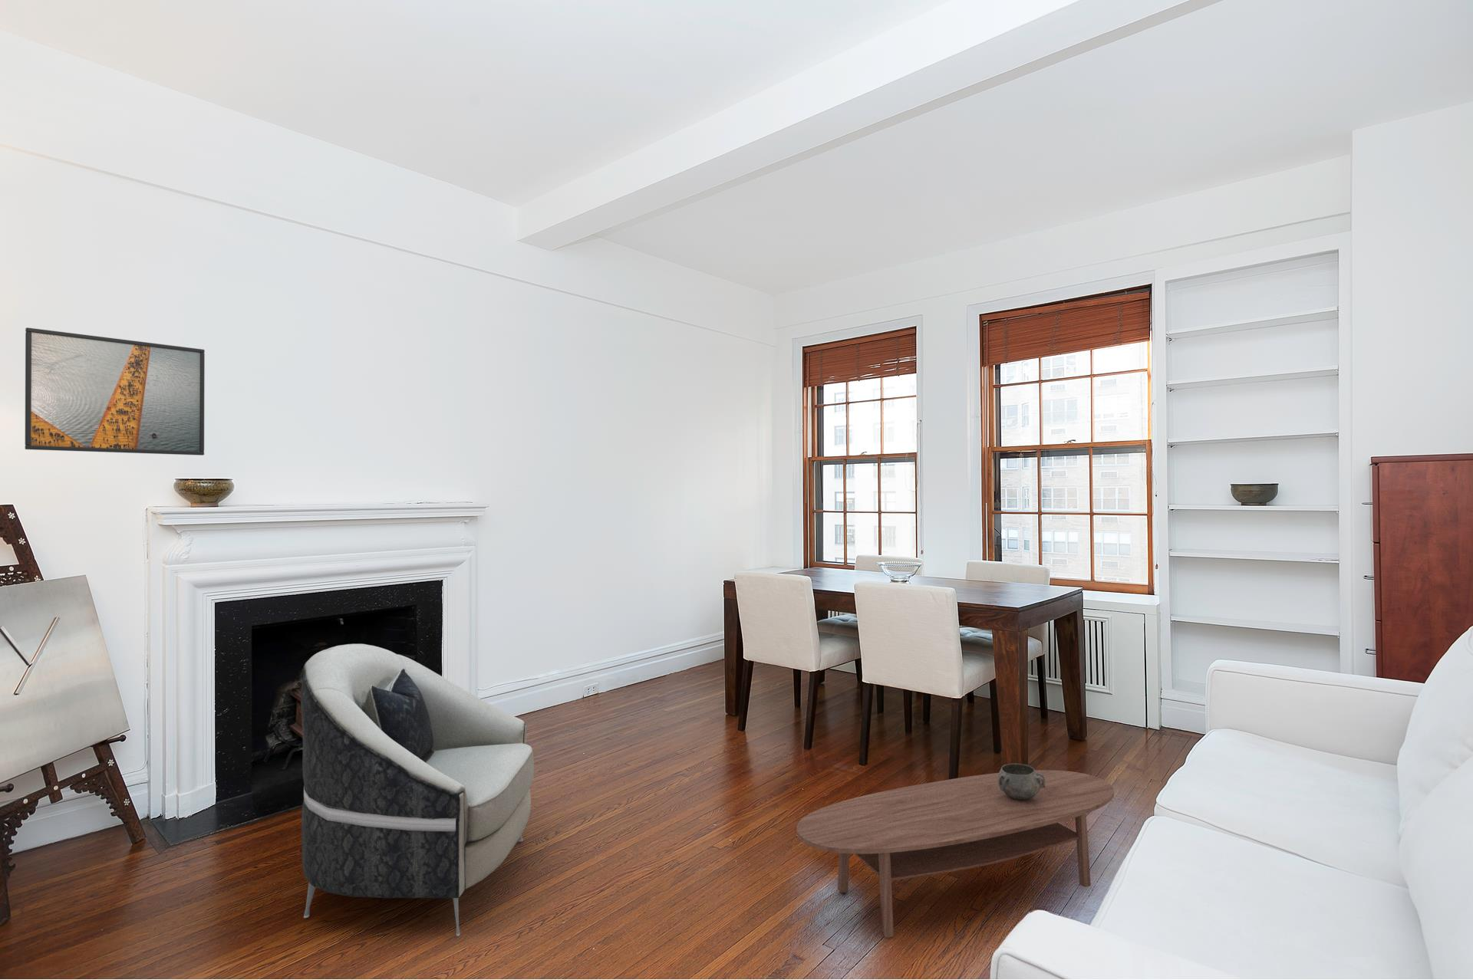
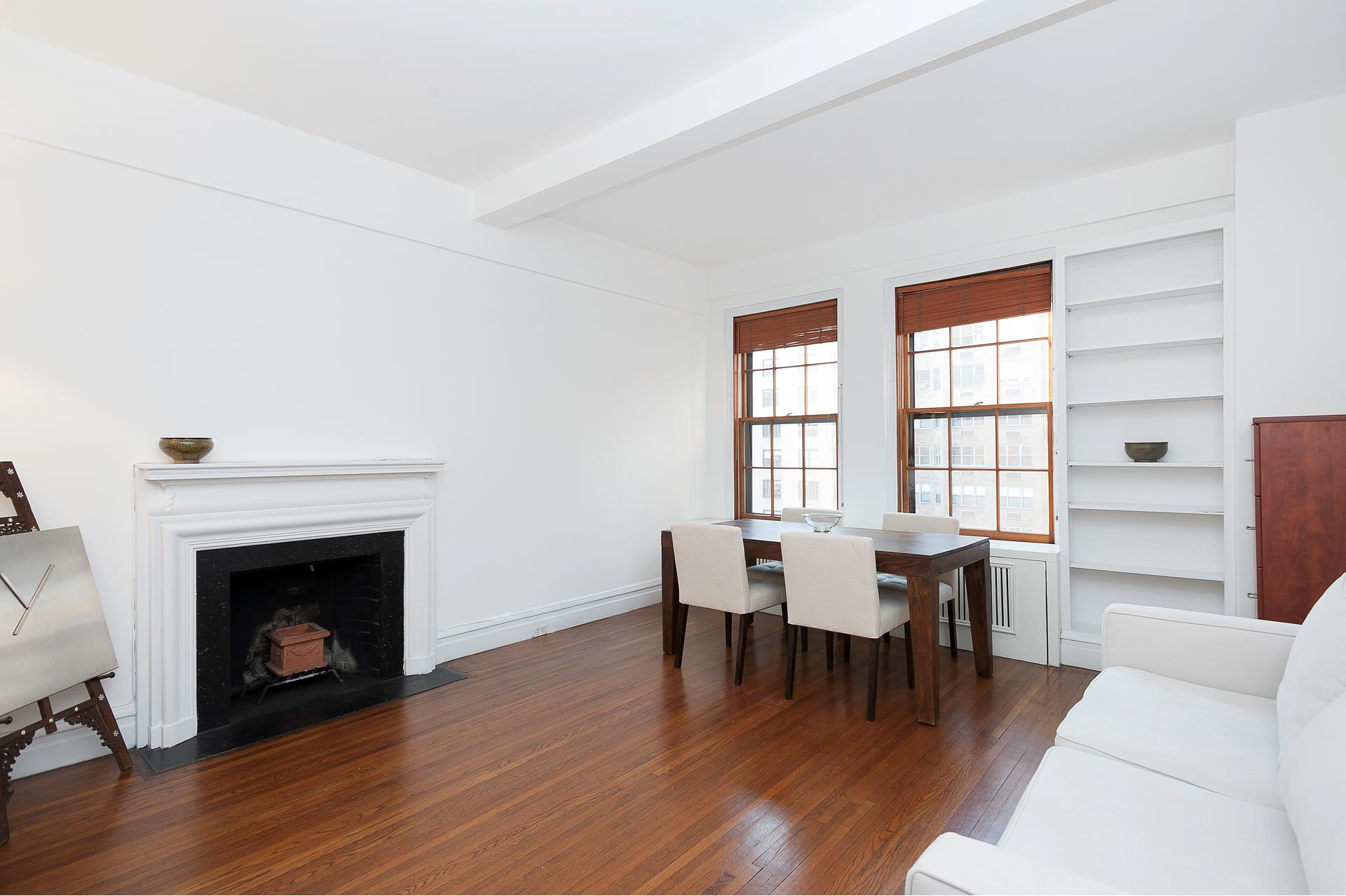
- armchair [300,643,535,937]
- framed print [24,327,206,456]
- decorative bowl [998,763,1046,800]
- coffee table [796,769,1115,938]
